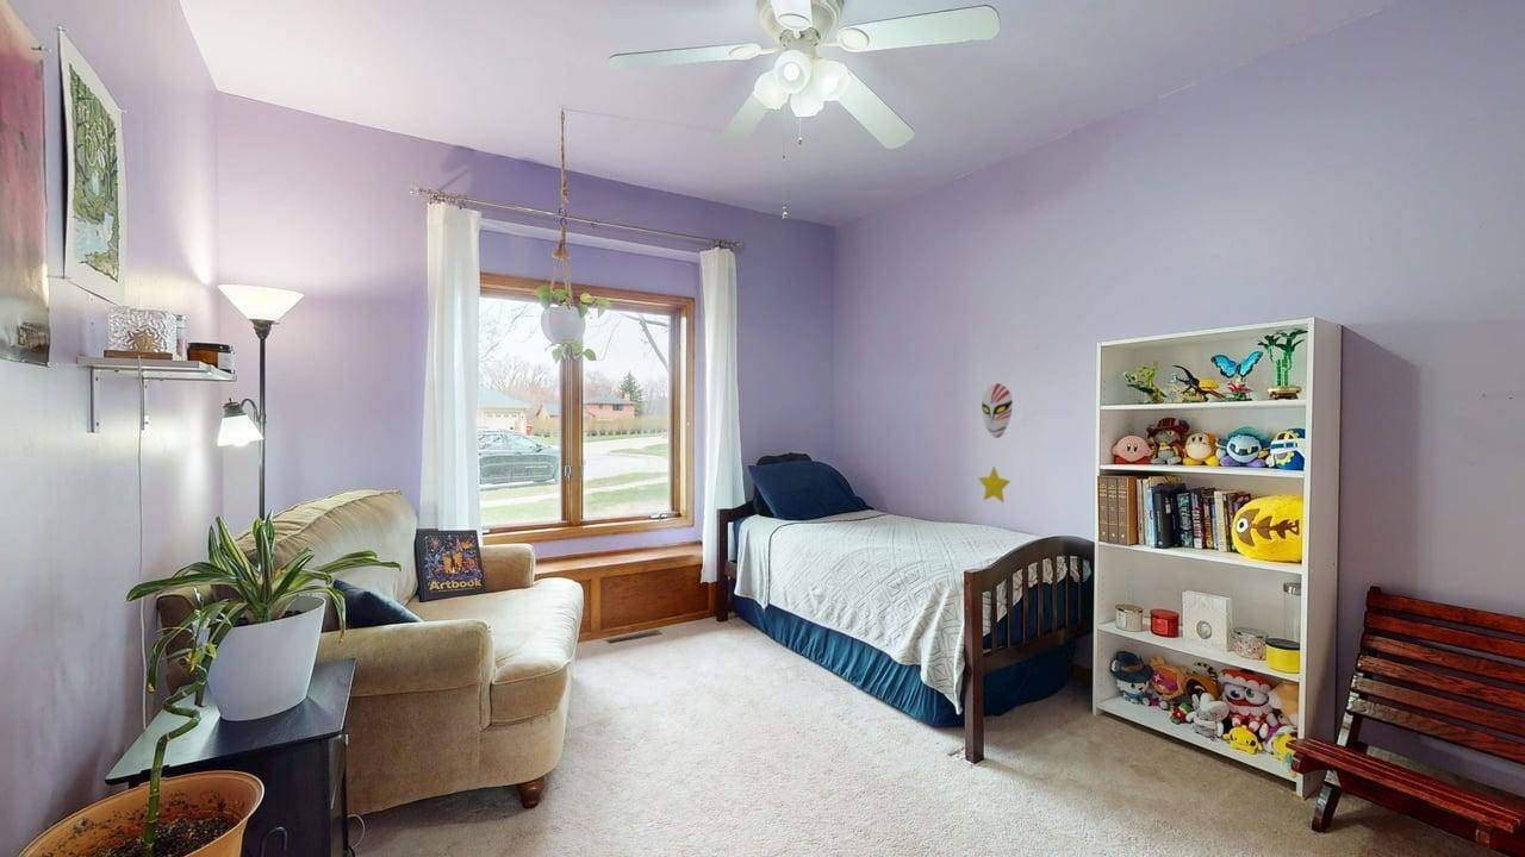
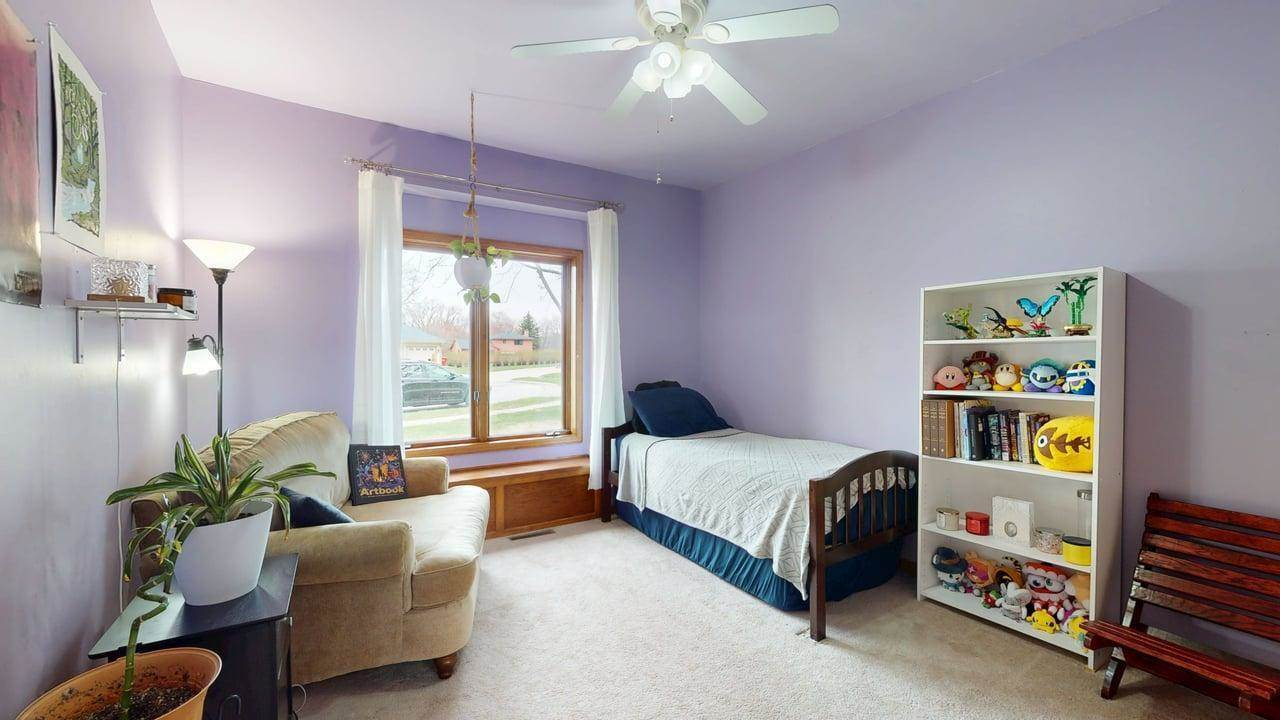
- decorative star [977,464,1012,505]
- mask [981,382,1014,439]
